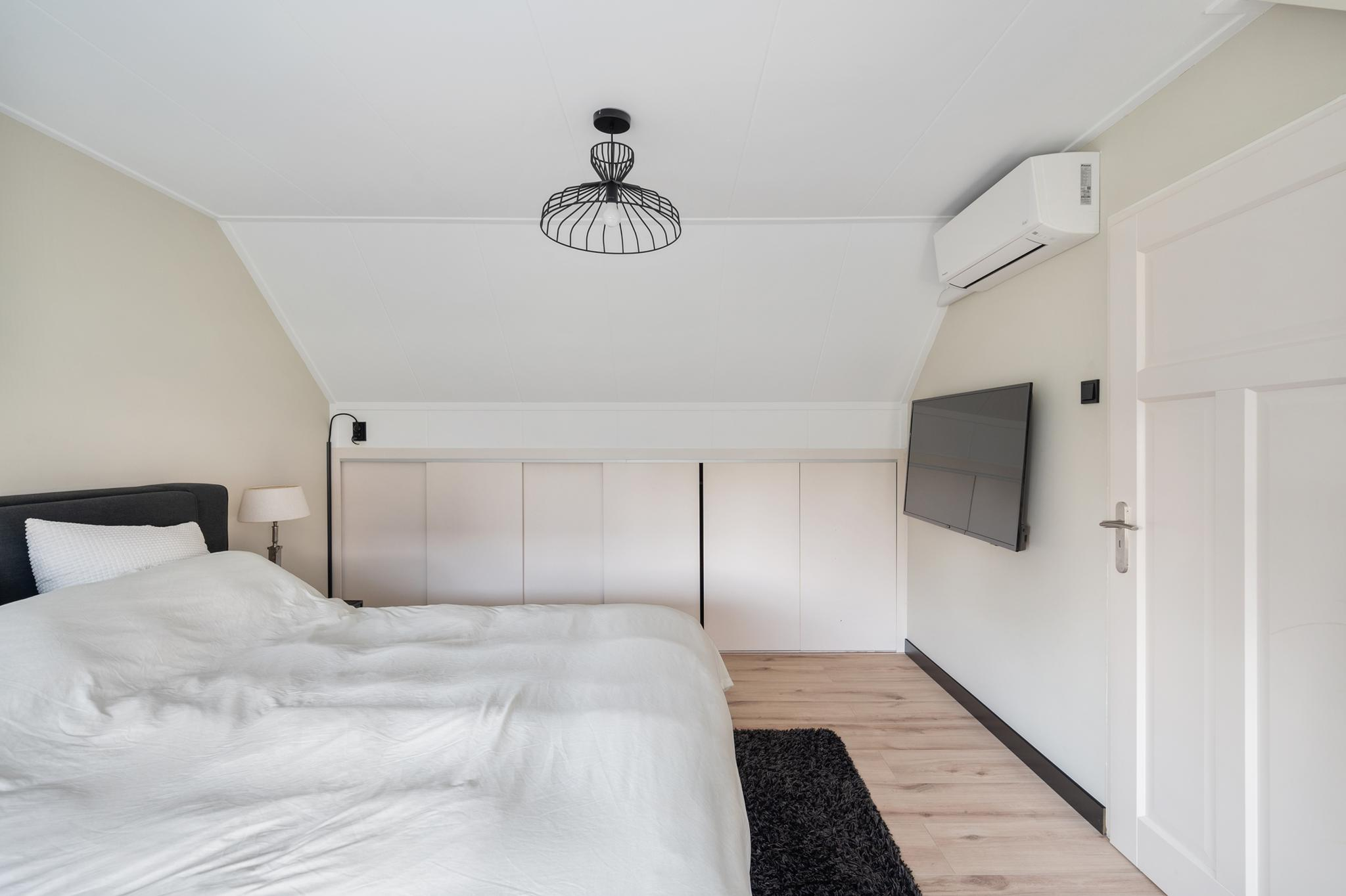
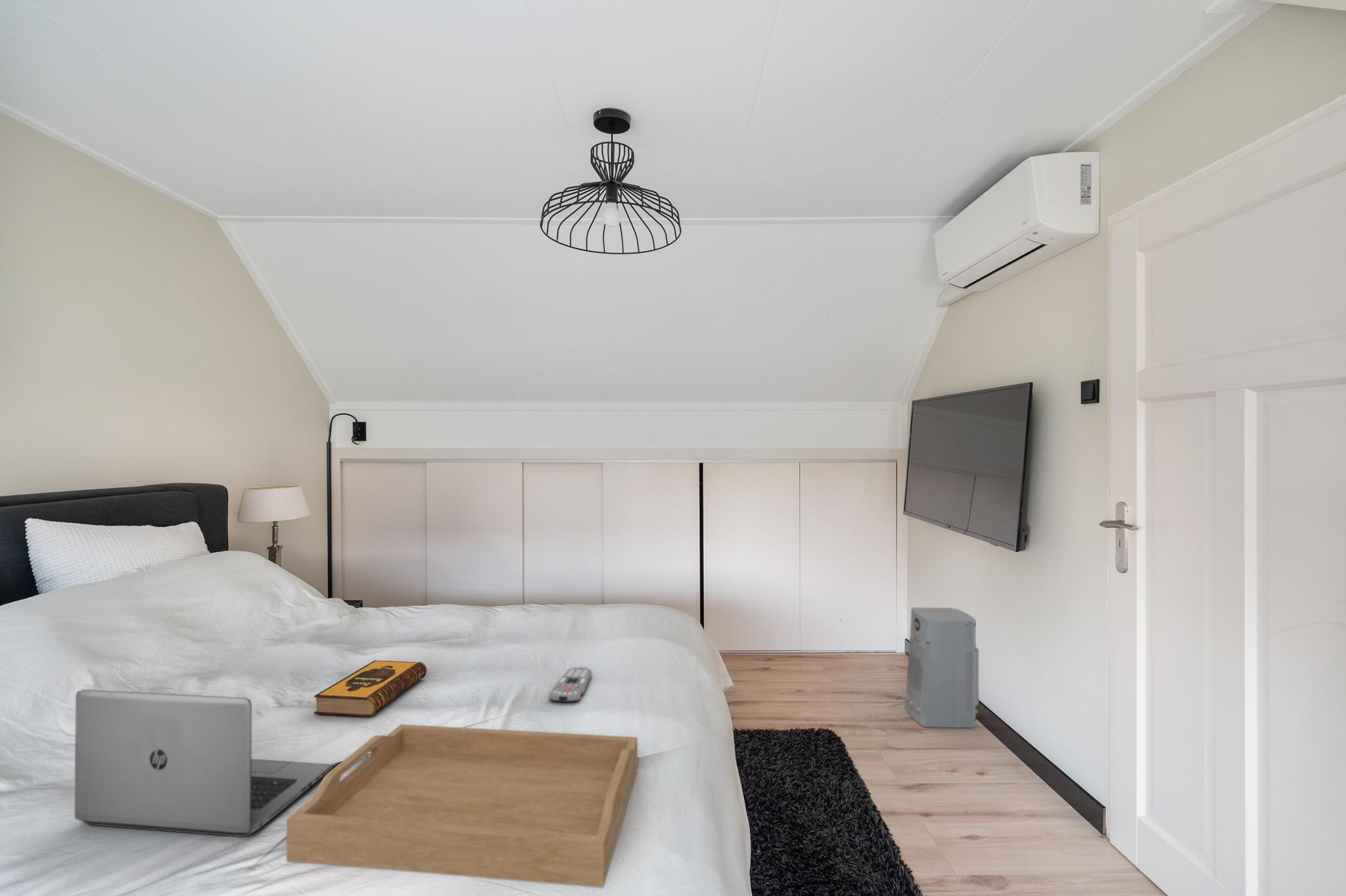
+ laptop [74,689,339,838]
+ serving tray [286,723,638,888]
+ hardback book [313,660,427,718]
+ air purifier [904,607,979,728]
+ remote control [548,667,592,703]
